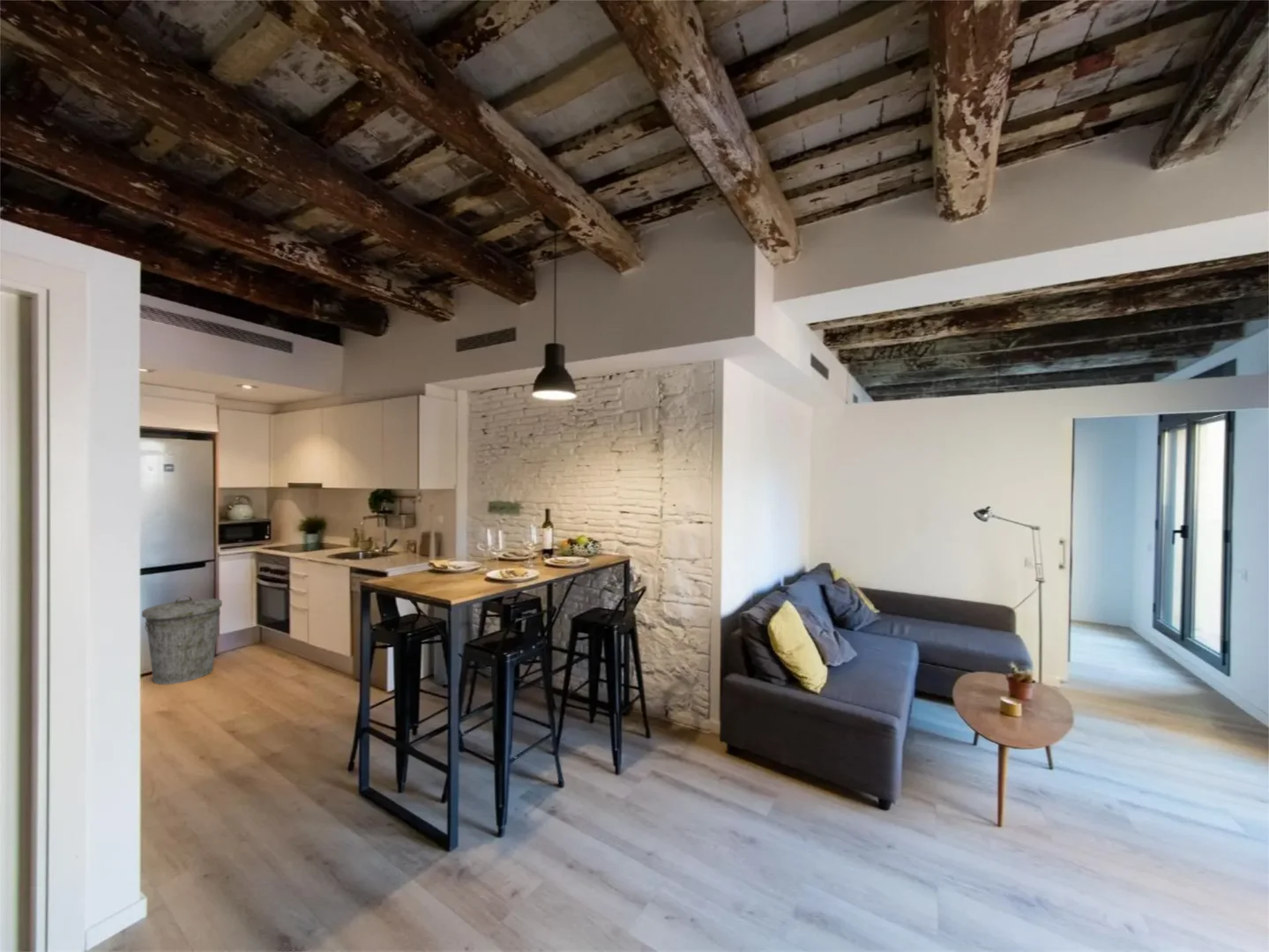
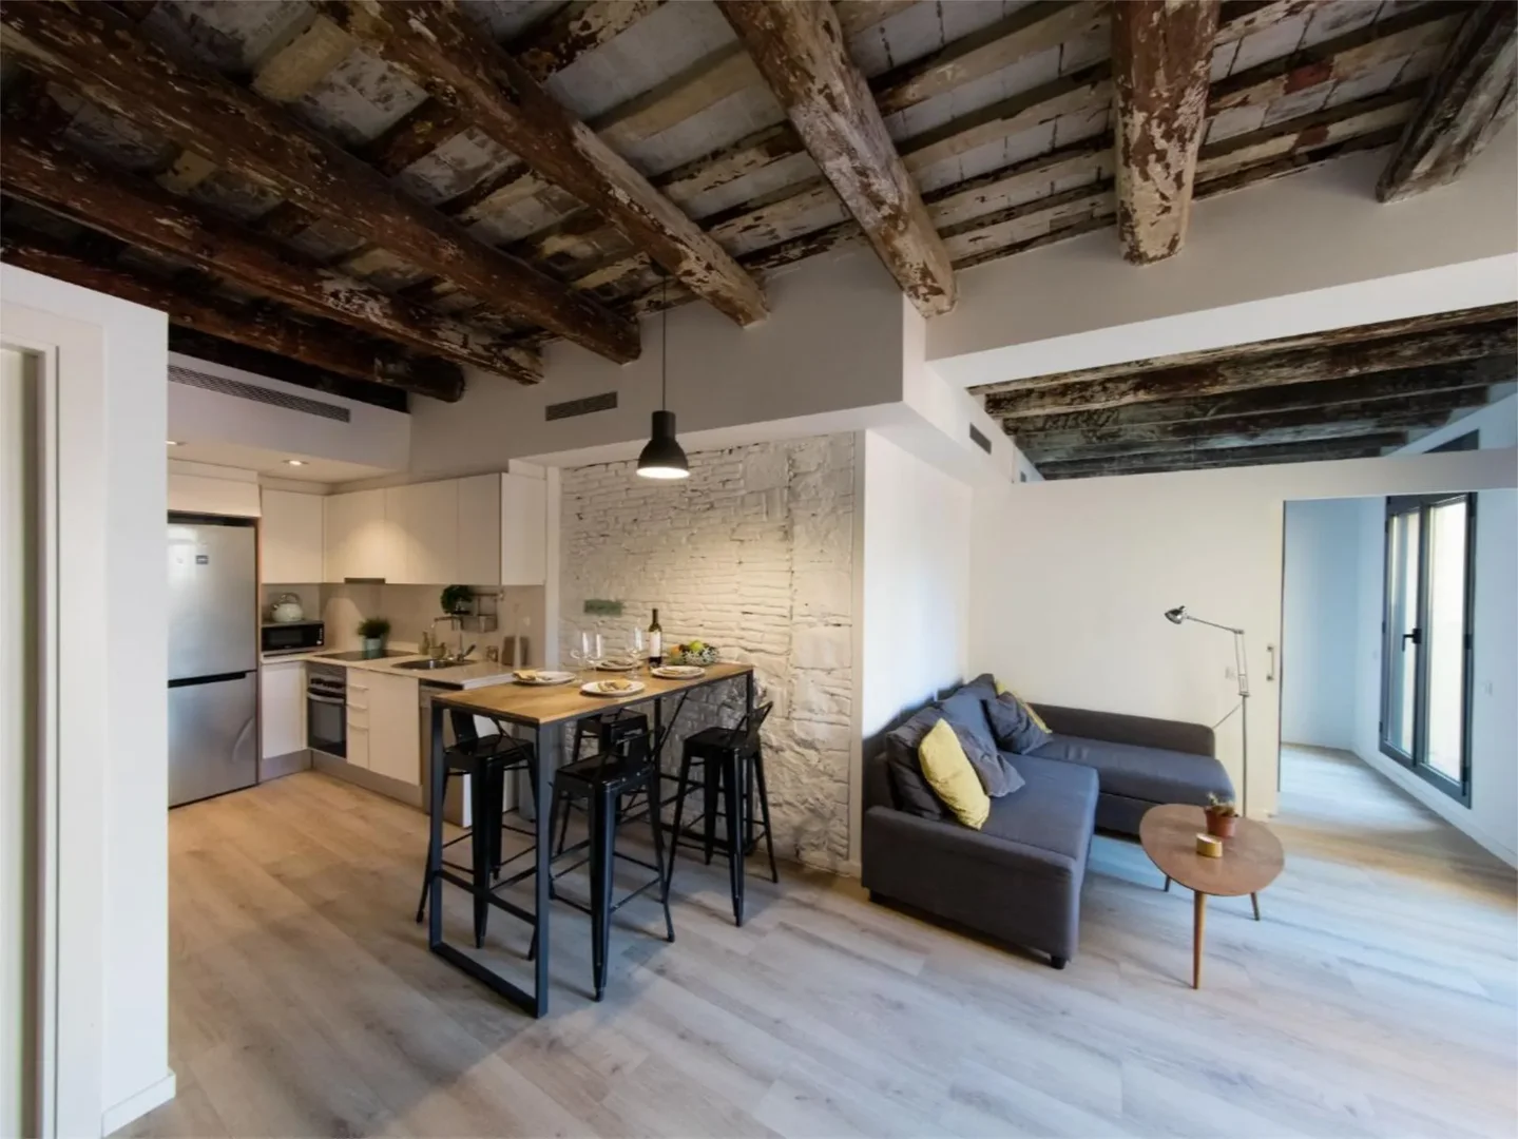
- trash can [141,595,223,686]
